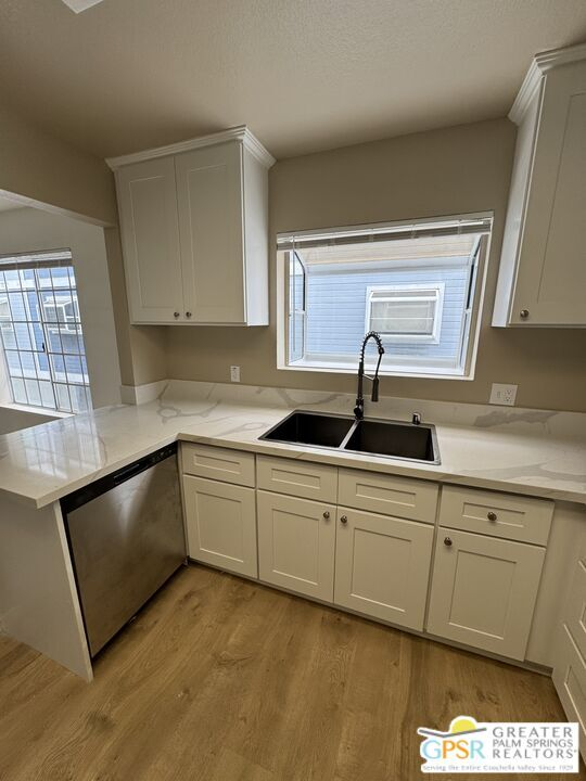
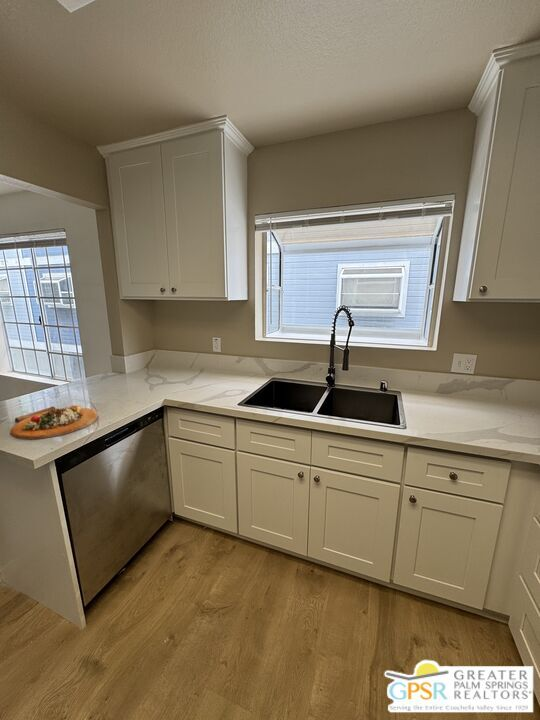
+ cutting board [9,404,99,441]
